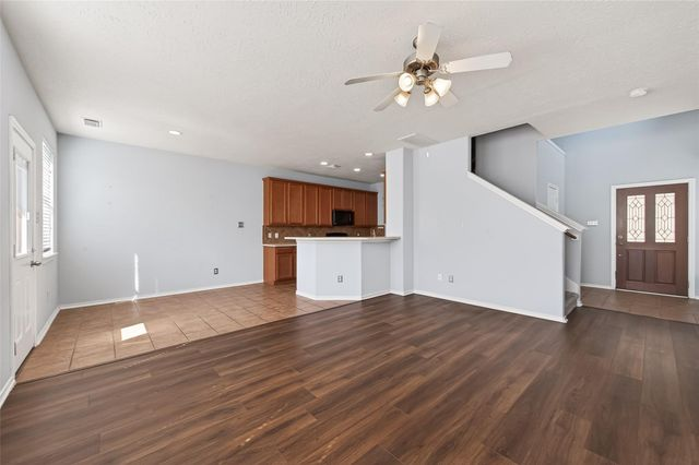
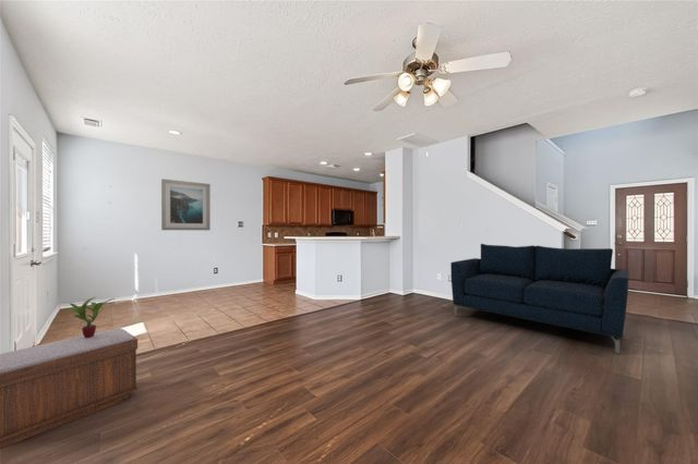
+ wall art [160,178,212,231]
+ bench [0,327,139,450]
+ potted plant [60,296,116,338]
+ sofa [449,243,629,355]
